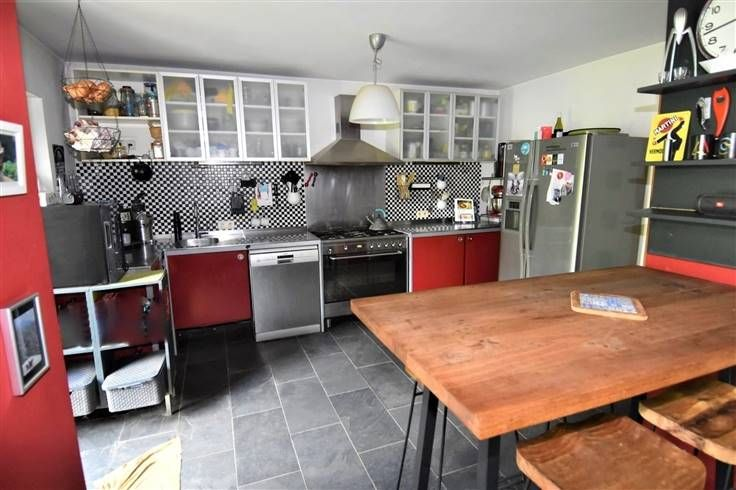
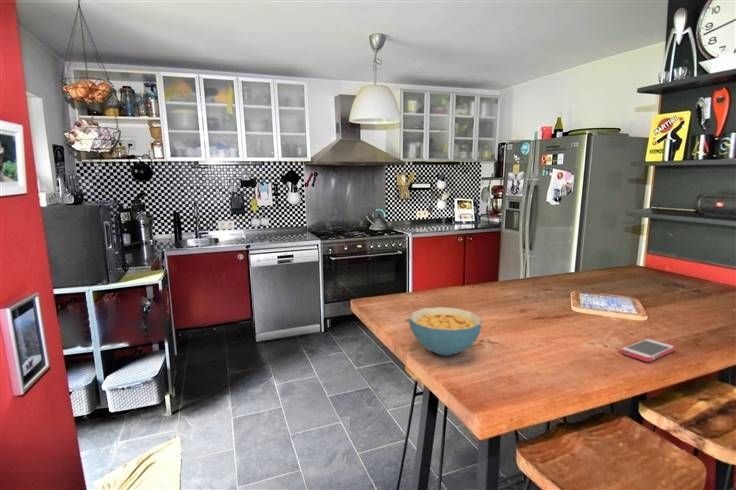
+ cereal bowl [408,306,482,357]
+ smartphone [620,338,676,363]
